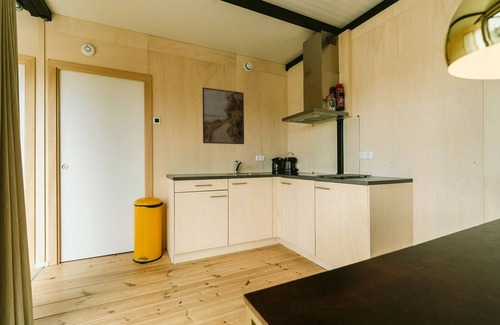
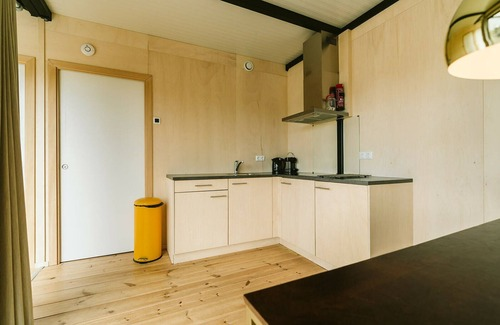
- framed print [201,86,245,145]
